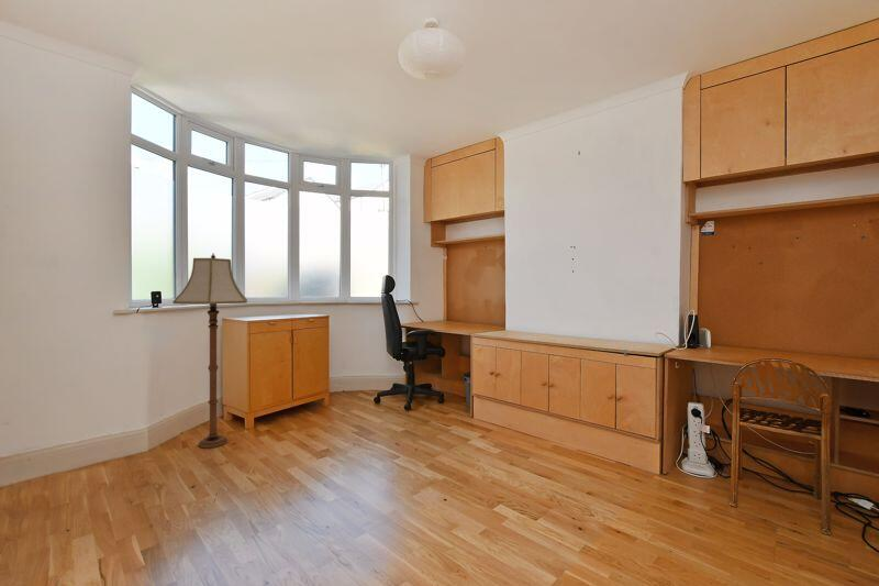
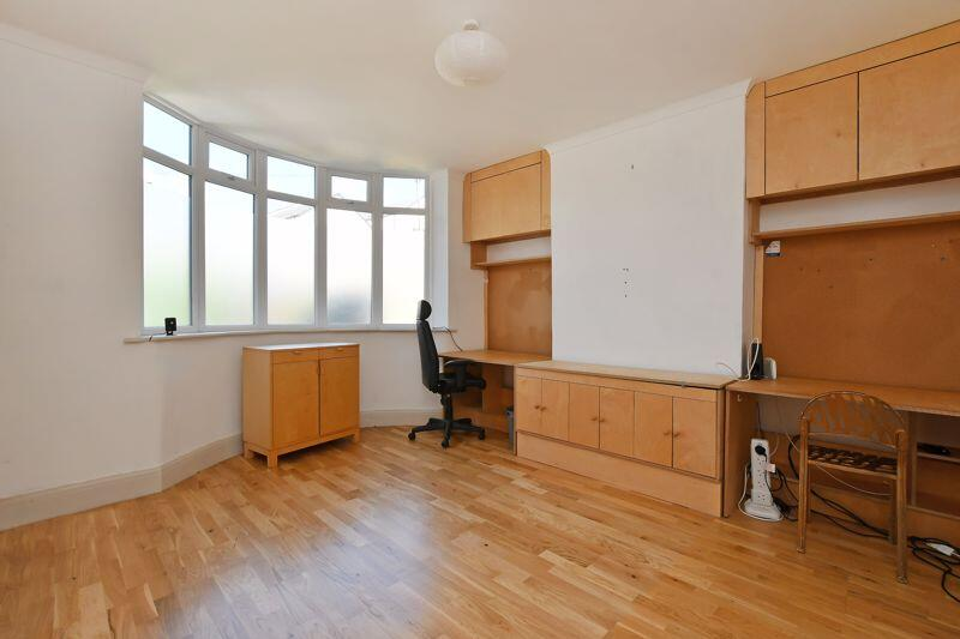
- floor lamp [171,253,248,450]
